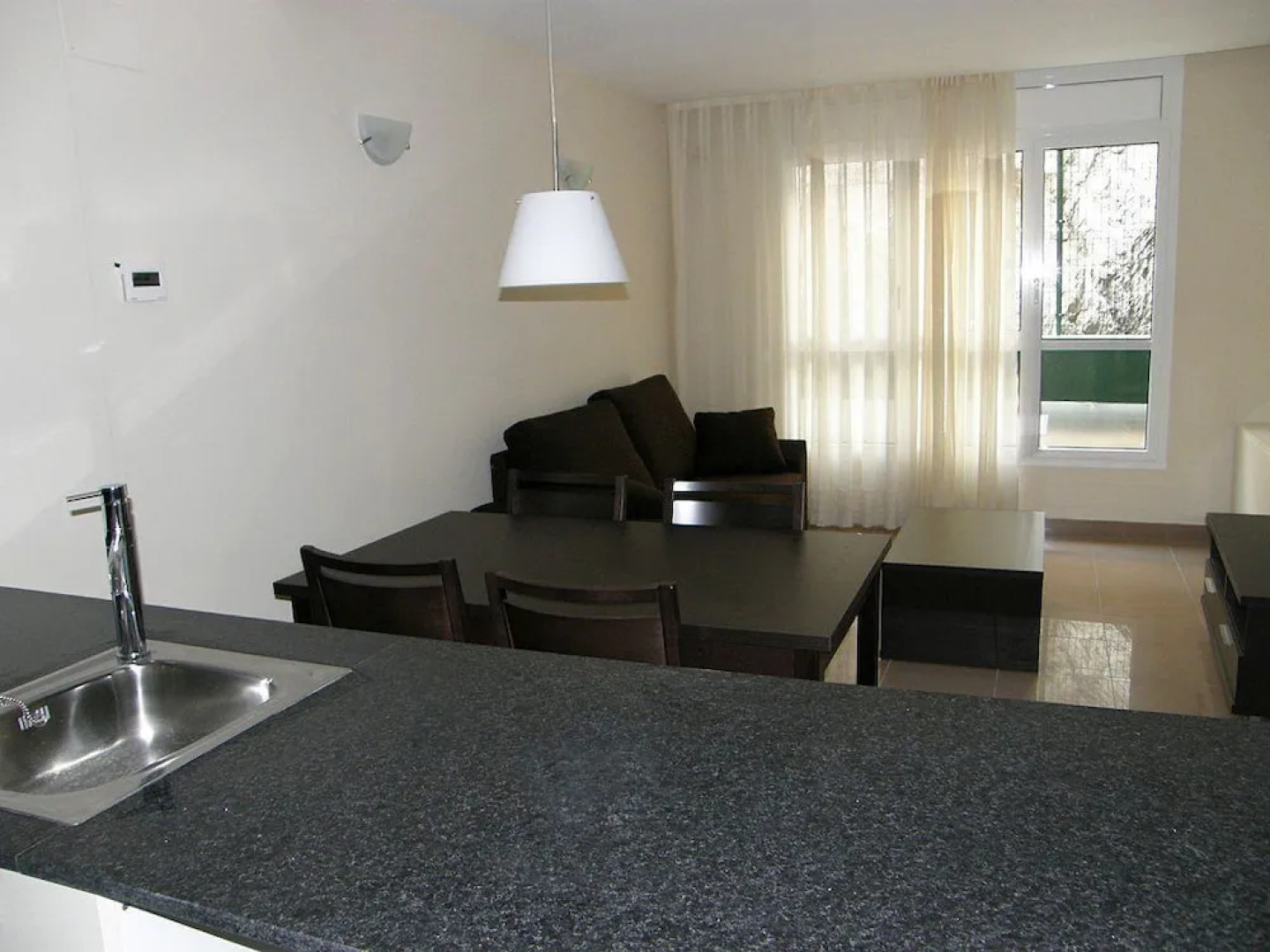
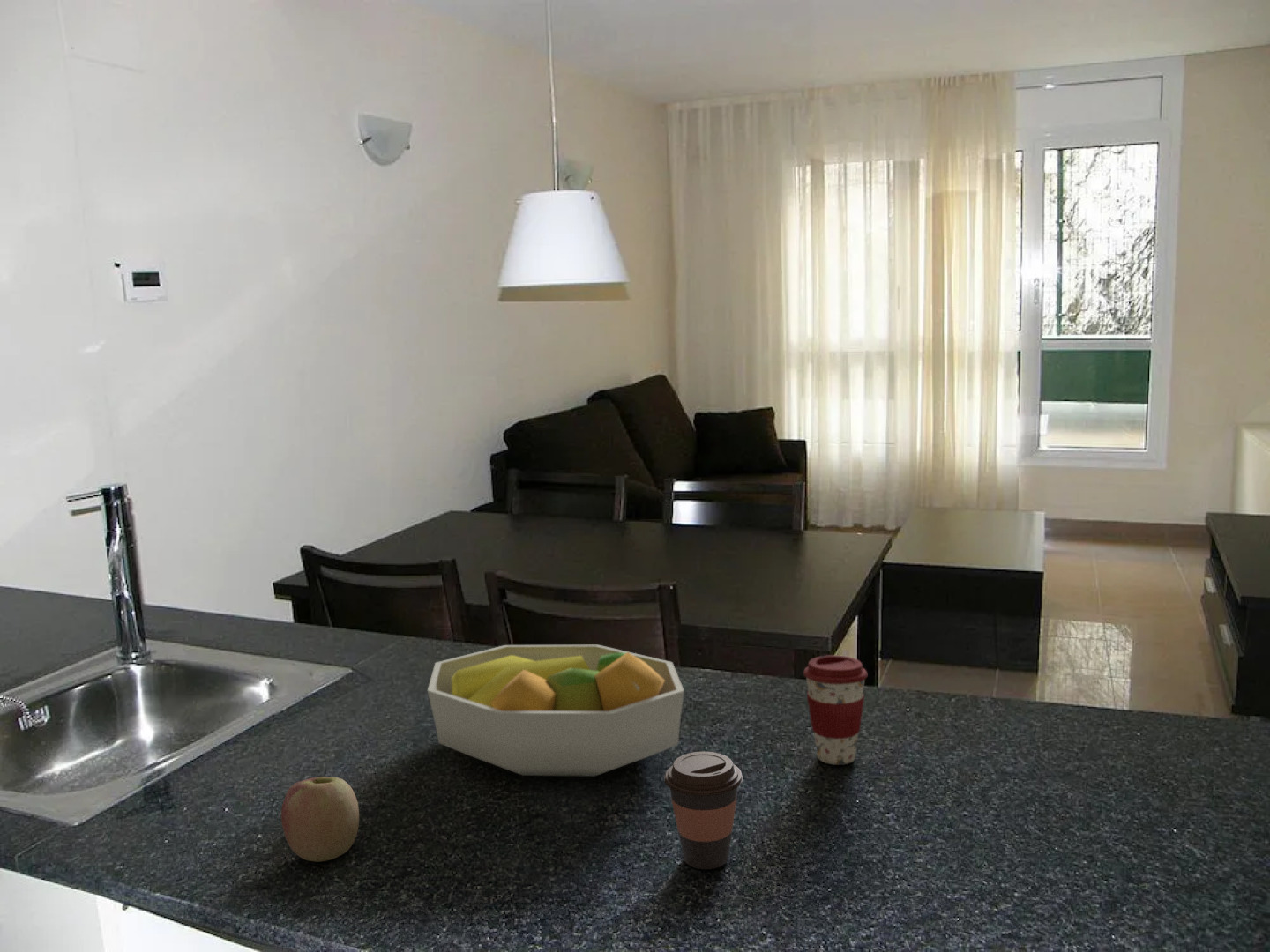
+ fruit bowl [427,644,685,777]
+ apple [280,776,360,863]
+ coffee cup [663,751,743,870]
+ coffee cup [803,654,869,766]
